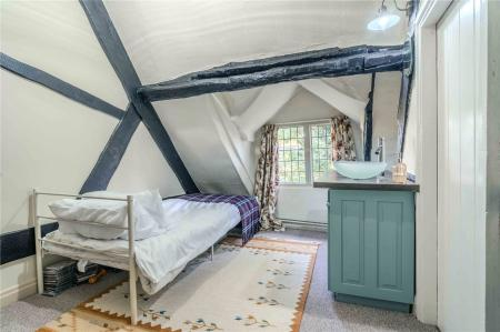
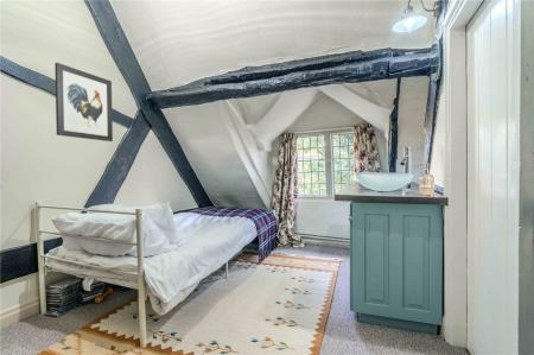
+ wall art [53,62,114,142]
